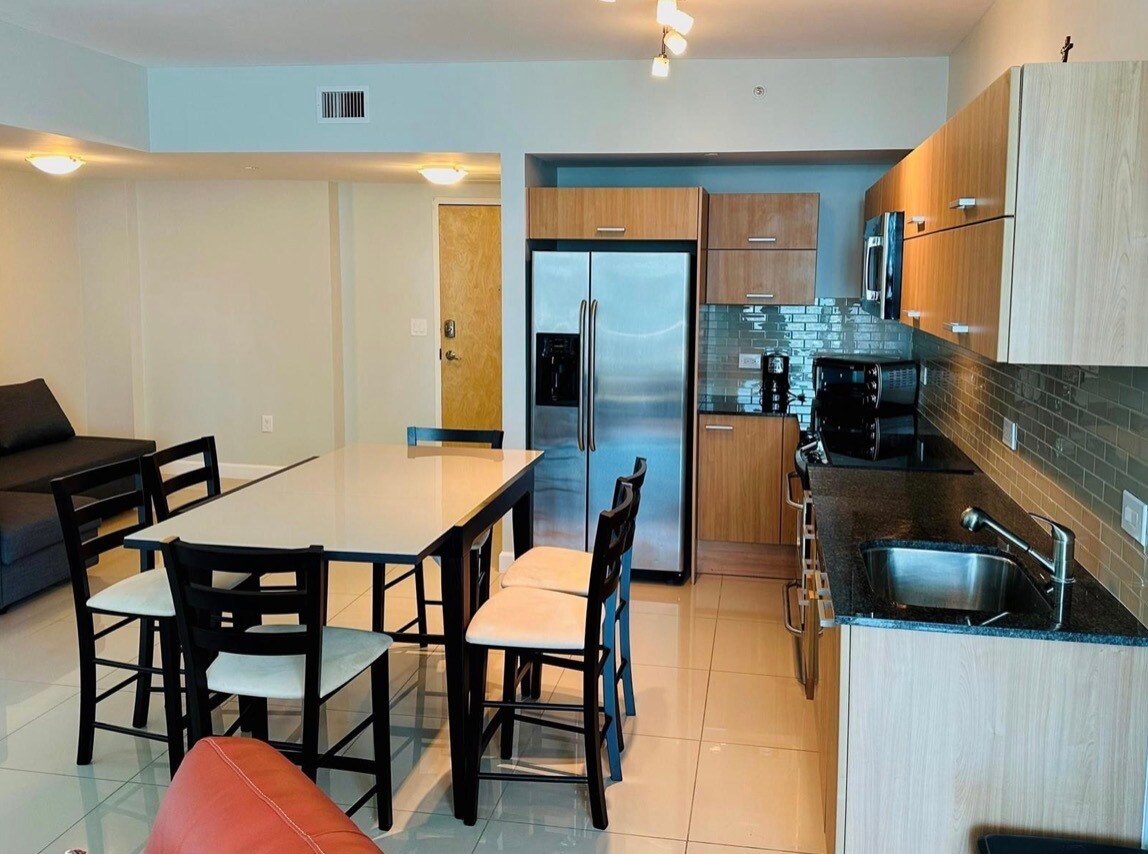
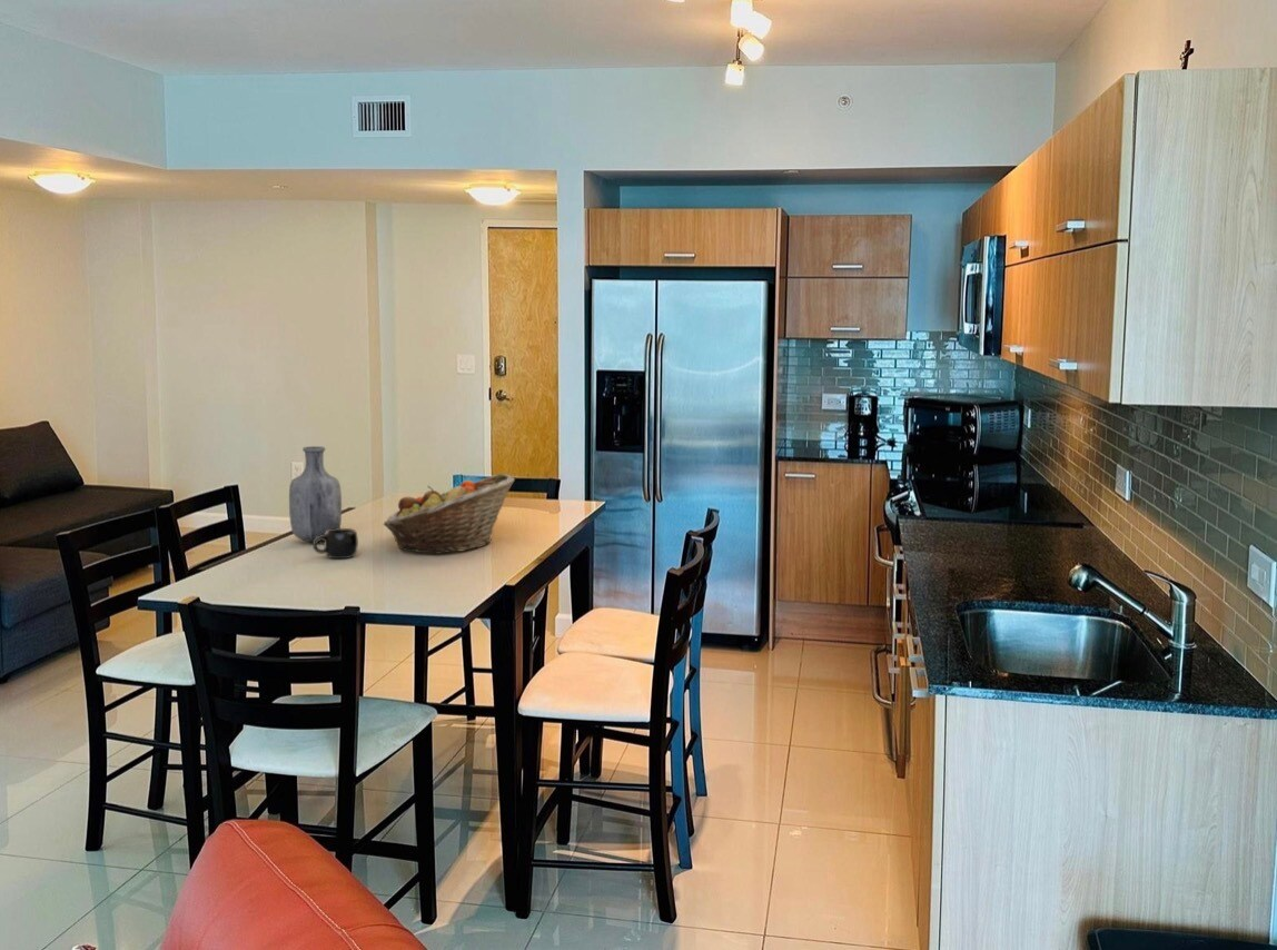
+ vase [288,445,343,543]
+ fruit basket [383,473,516,555]
+ mug [311,527,359,560]
